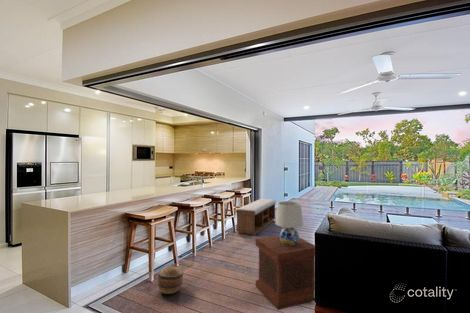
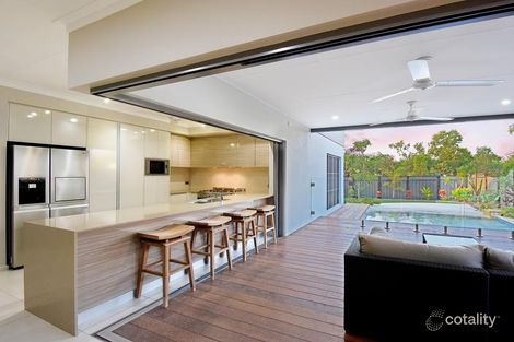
- bench [235,198,277,236]
- basket [157,265,184,295]
- table lamp [275,200,304,246]
- side table [255,234,316,311]
